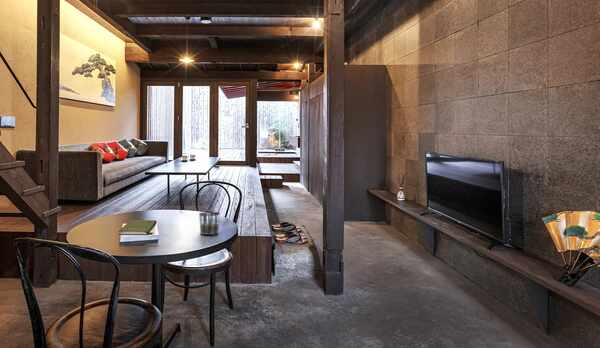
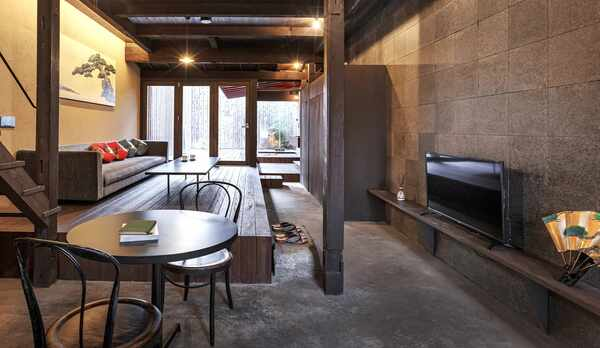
- cup [198,211,220,236]
